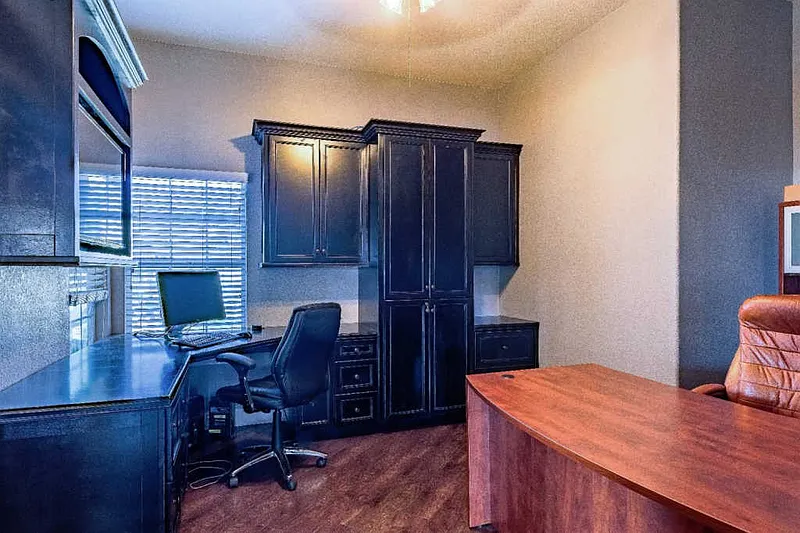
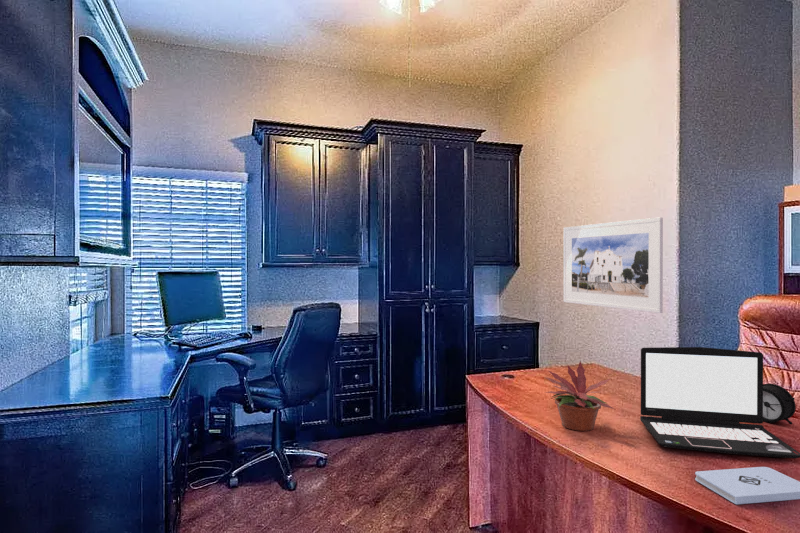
+ laptop [639,346,800,459]
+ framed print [562,216,664,314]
+ notepad [694,466,800,505]
+ potted plant [543,361,615,432]
+ alarm clock [763,383,797,425]
